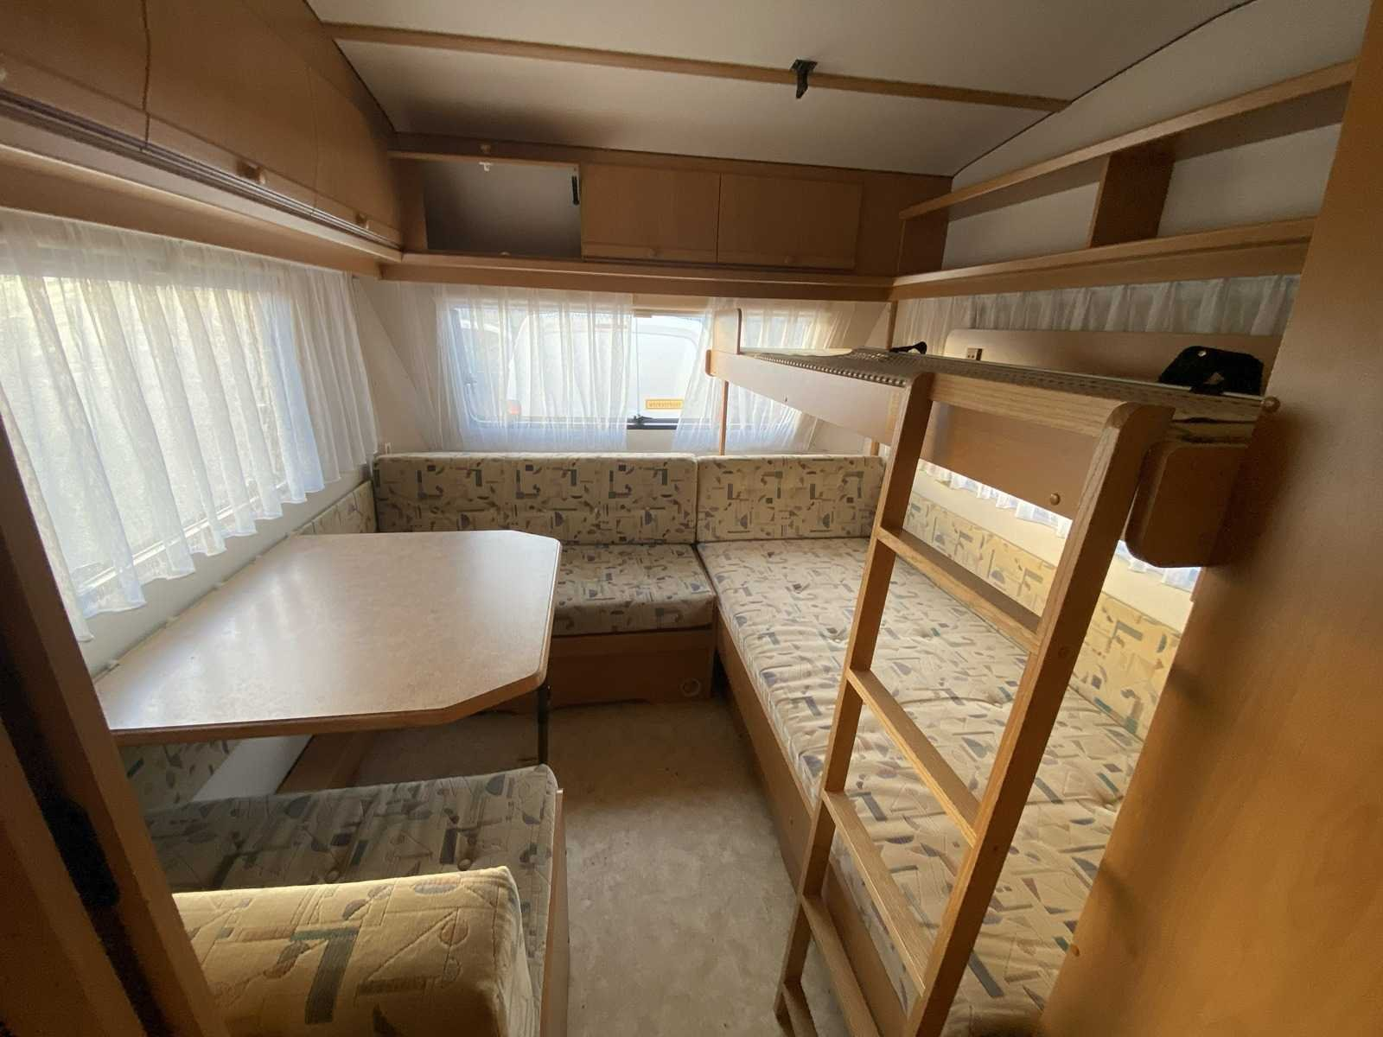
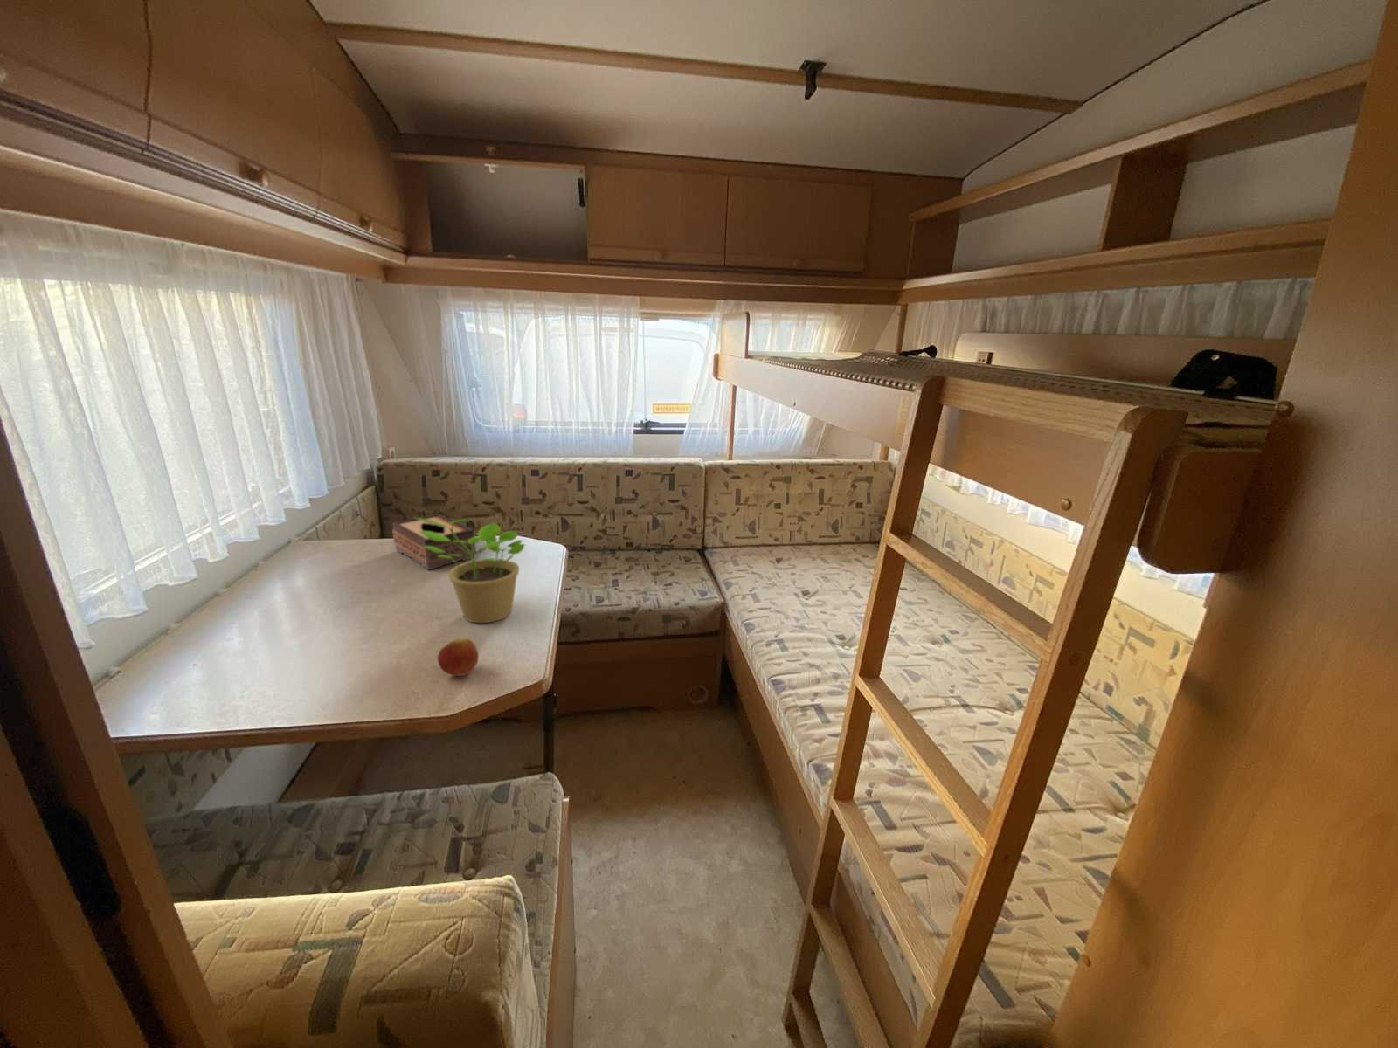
+ tissue box [392,513,477,570]
+ apple [437,637,480,677]
+ potted plant [414,517,526,623]
